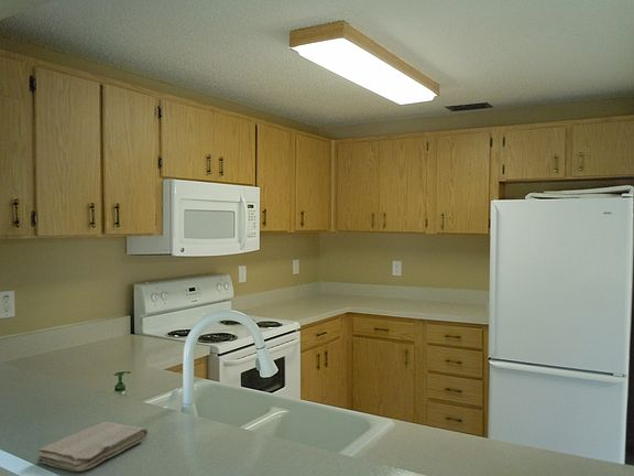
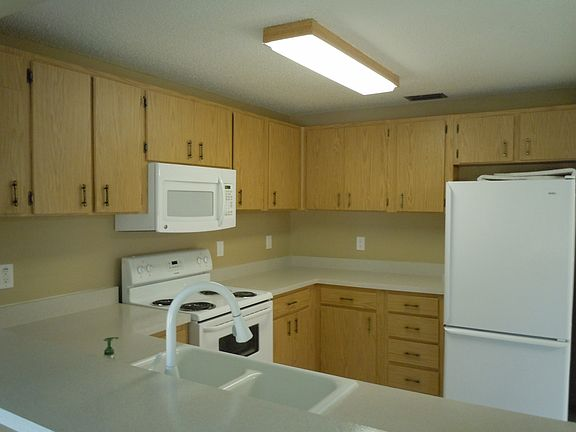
- washcloth [36,421,149,473]
